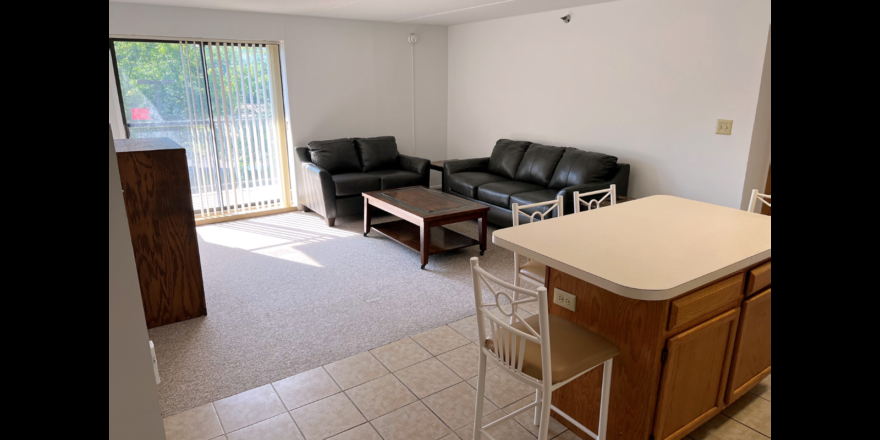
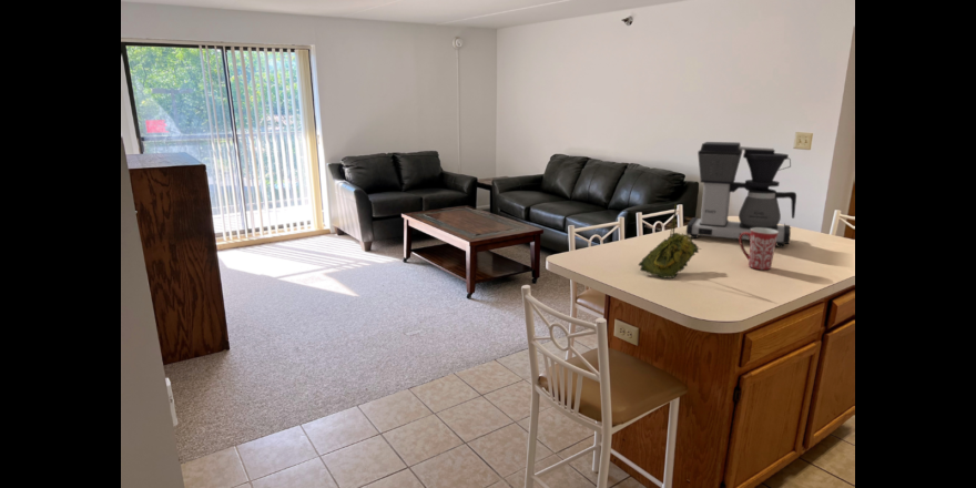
+ mug [738,227,779,271]
+ plant [638,202,702,279]
+ coffee maker [685,141,797,248]
